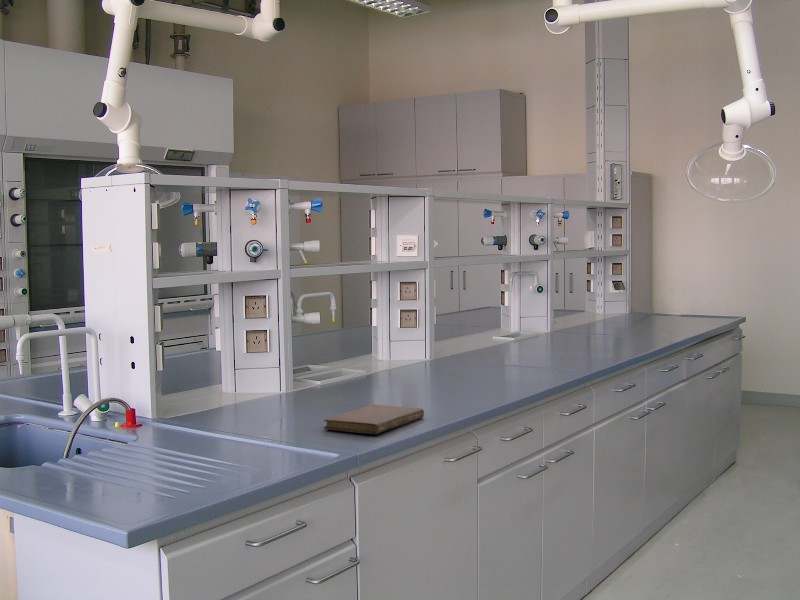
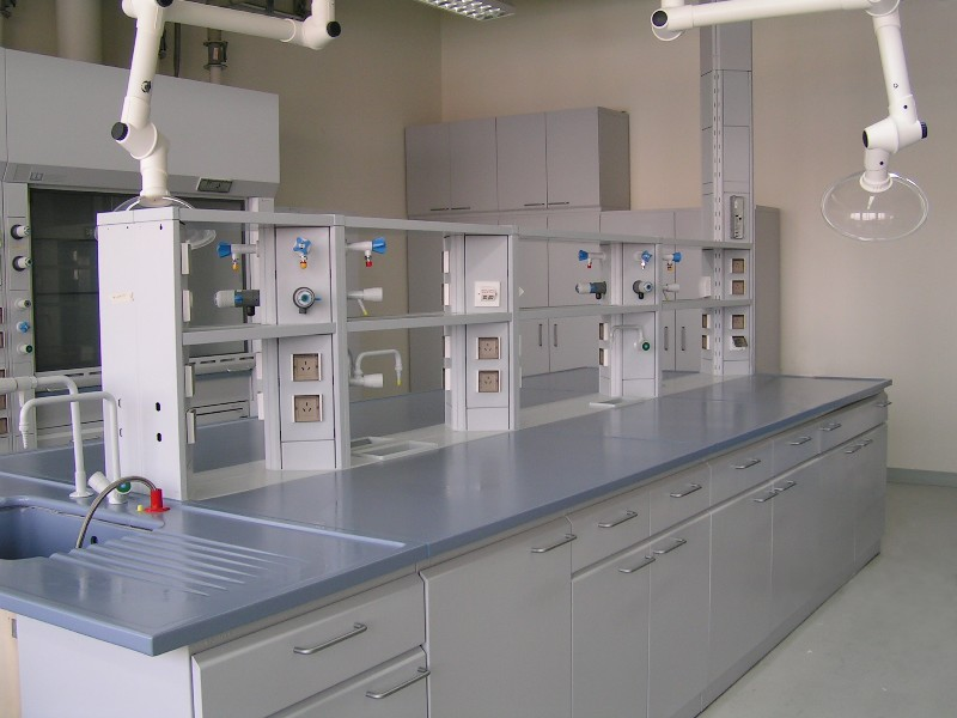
- notebook [323,404,425,435]
